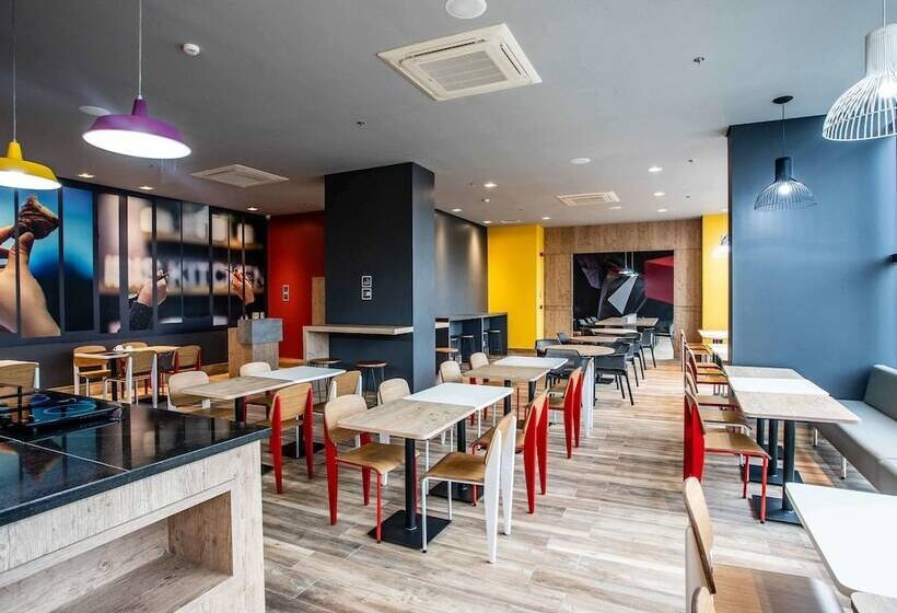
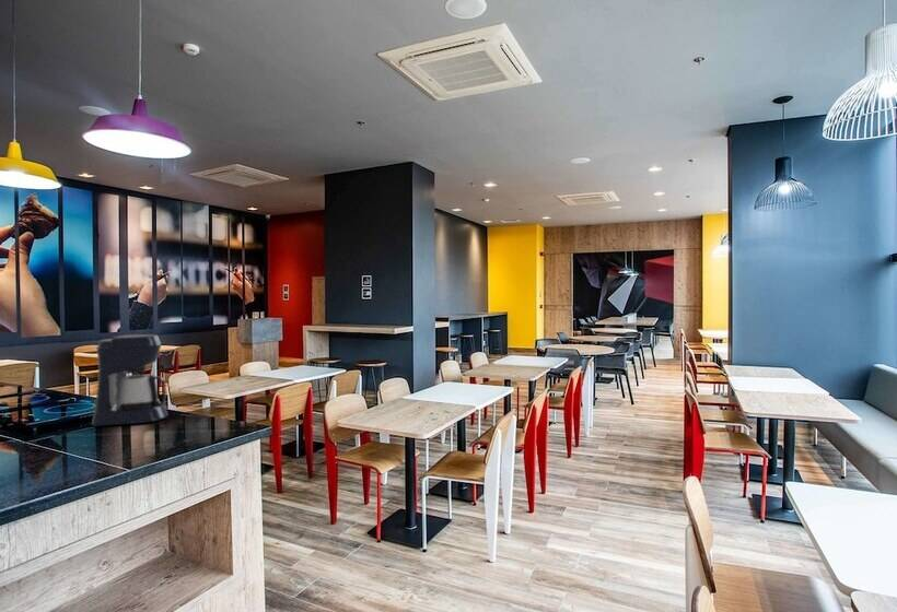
+ coffee maker [91,333,168,427]
